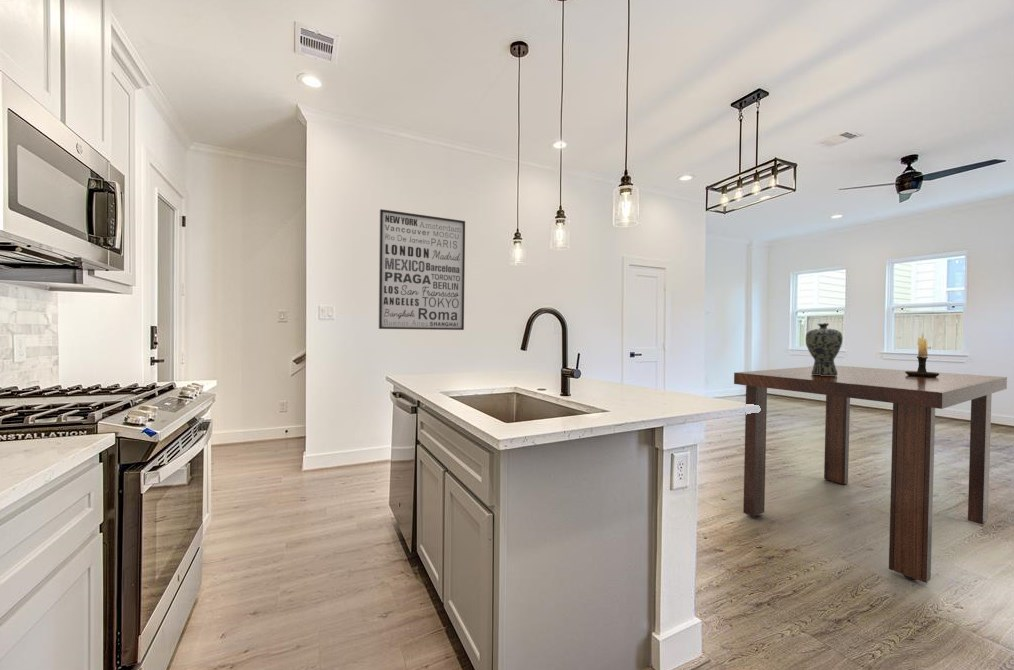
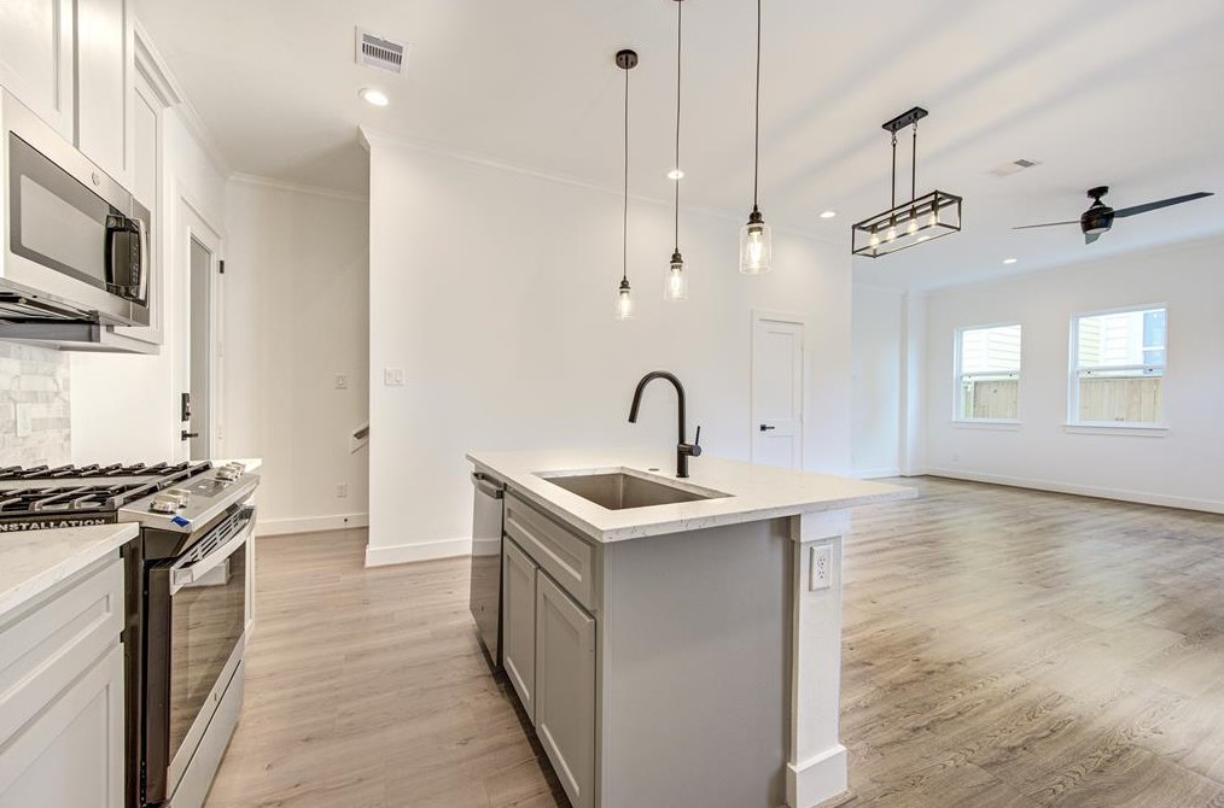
- dining table [733,365,1008,584]
- wall art [378,208,466,331]
- vase [805,322,844,376]
- candle holder [905,331,940,377]
